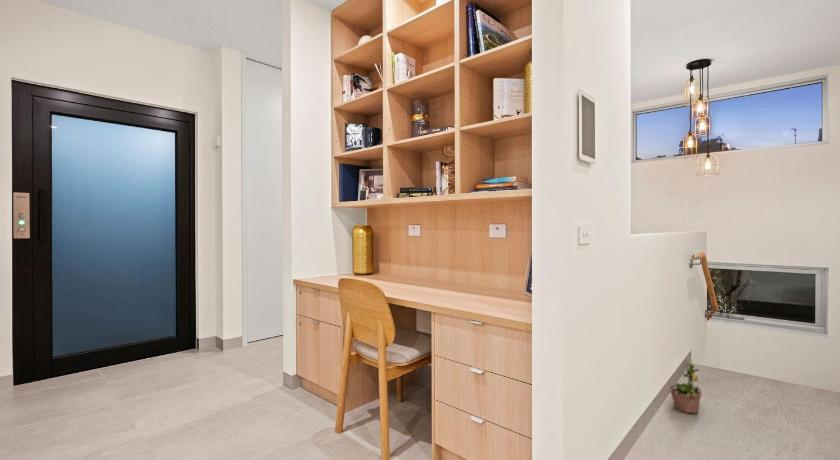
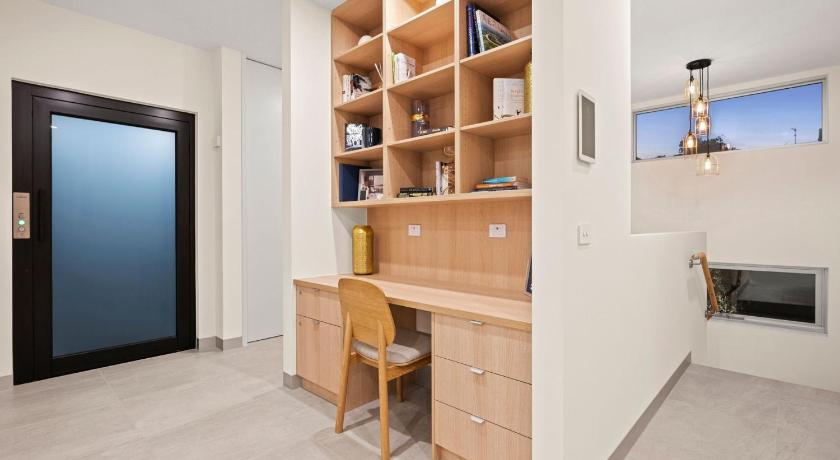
- potted plant [667,362,703,415]
